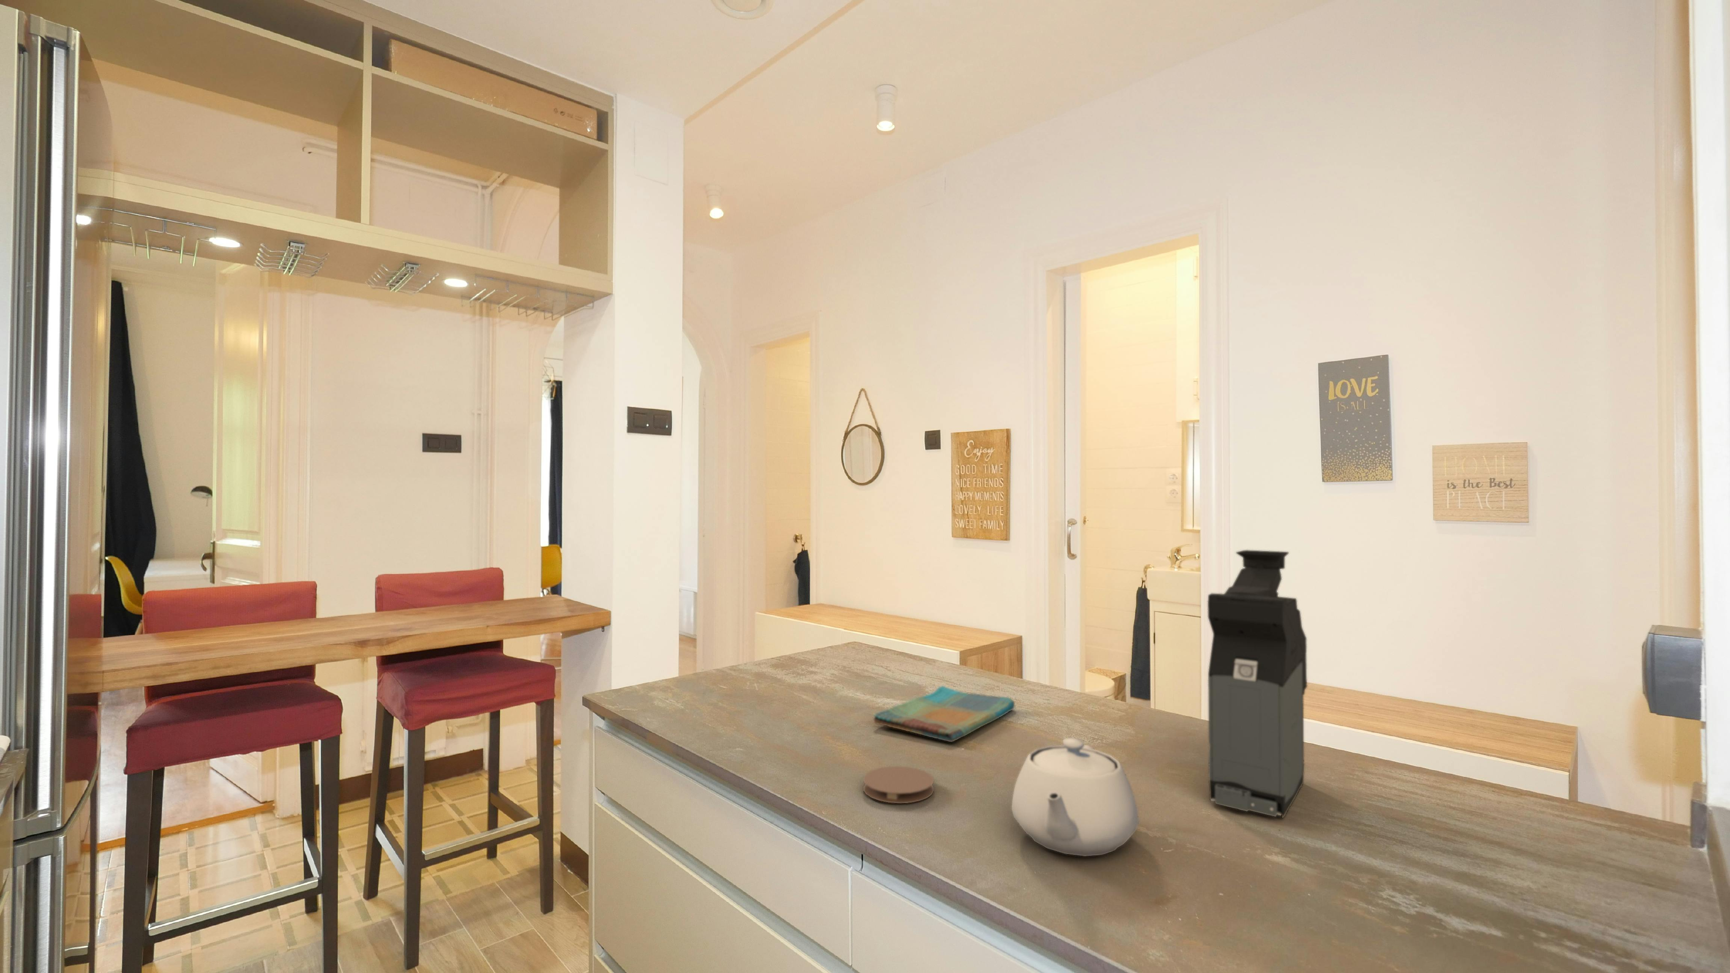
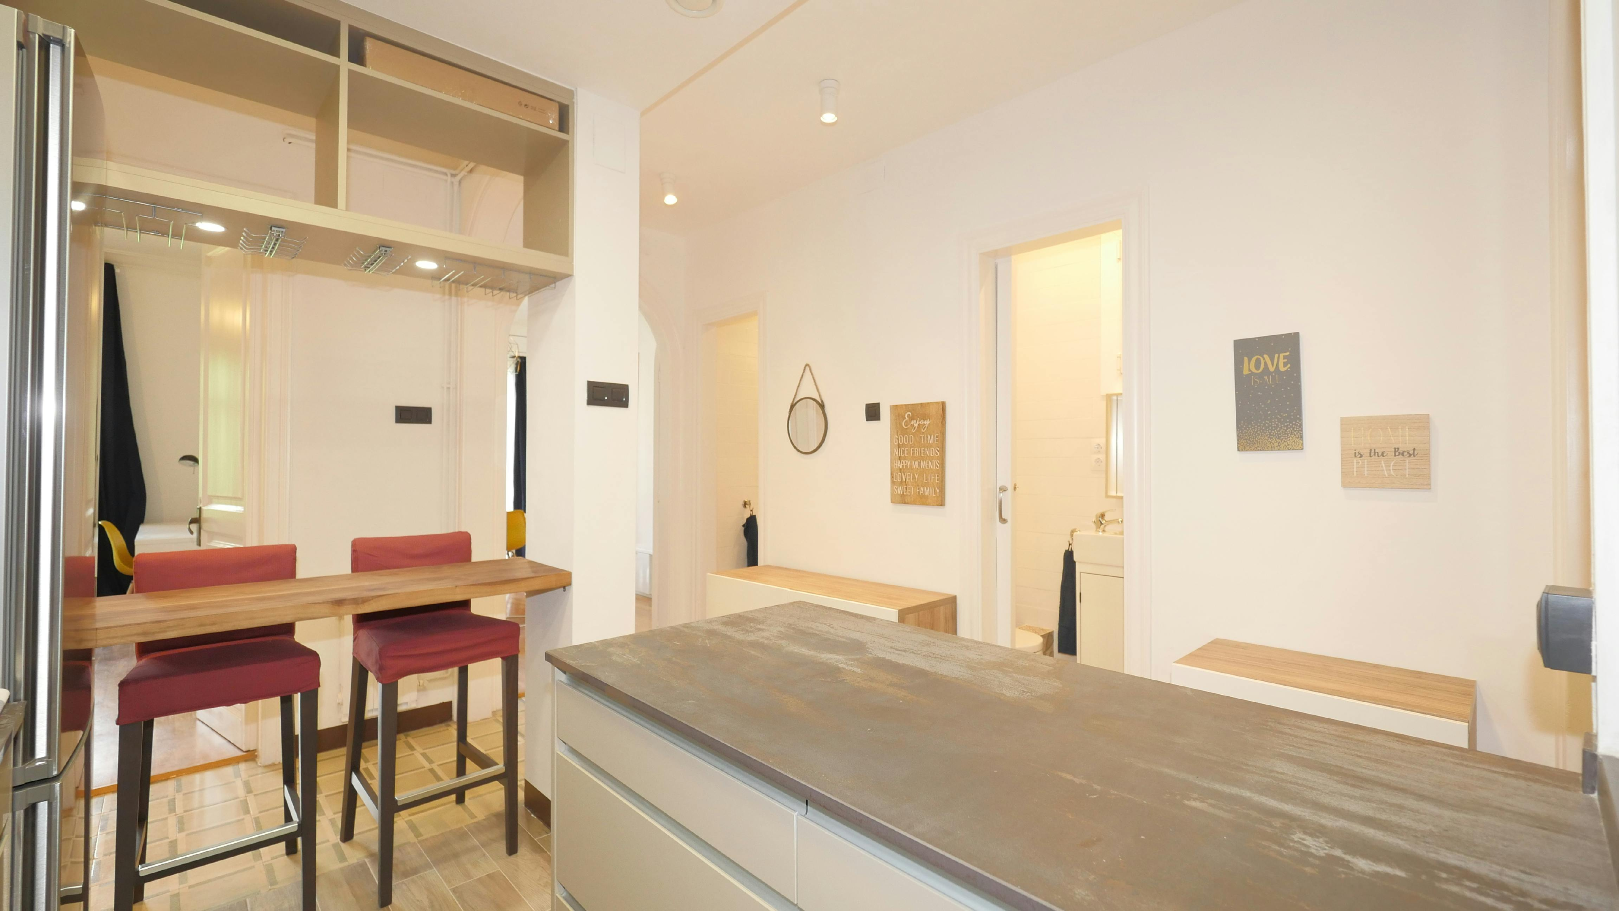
- teapot [1011,738,1139,857]
- coffee maker [1207,549,1308,819]
- coaster [863,765,935,803]
- dish towel [873,685,1015,743]
